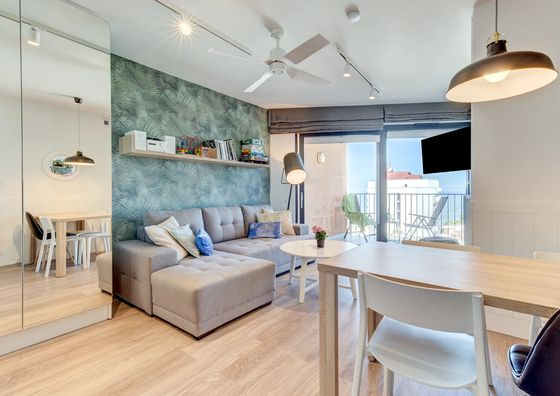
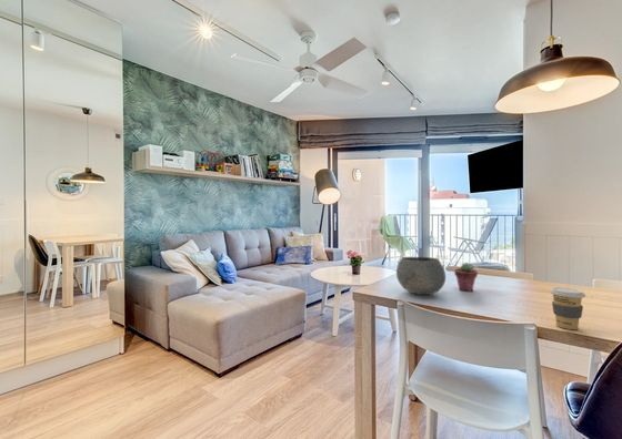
+ bowl [395,256,447,296]
+ potted succulent [453,262,479,293]
+ coffee cup [549,286,586,330]
